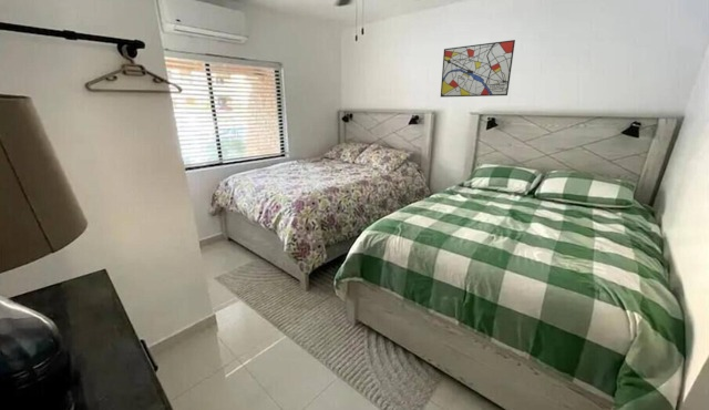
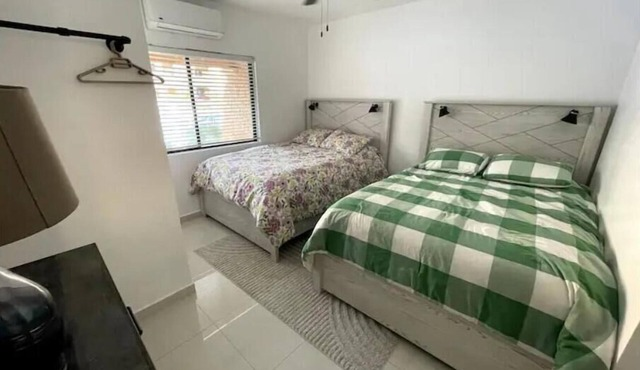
- wall art [440,39,516,99]
